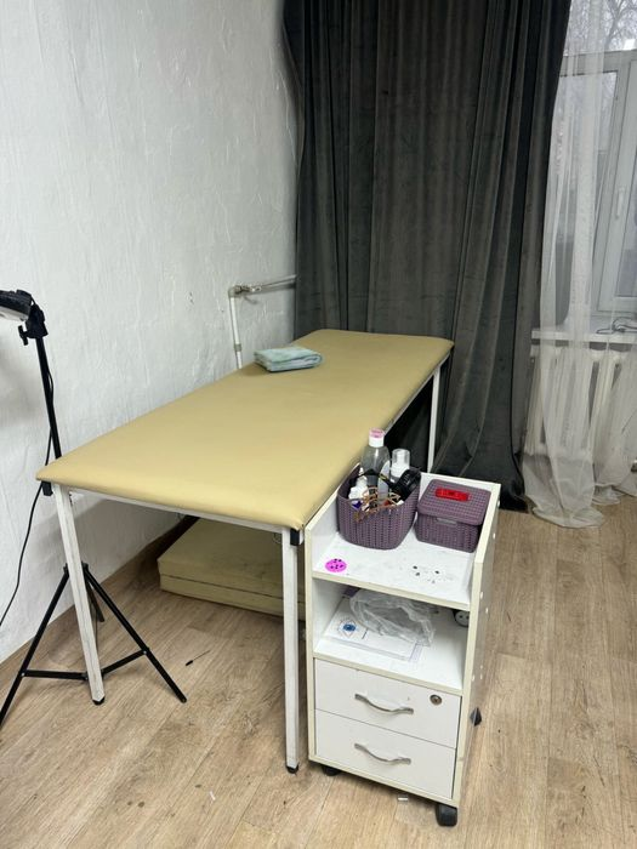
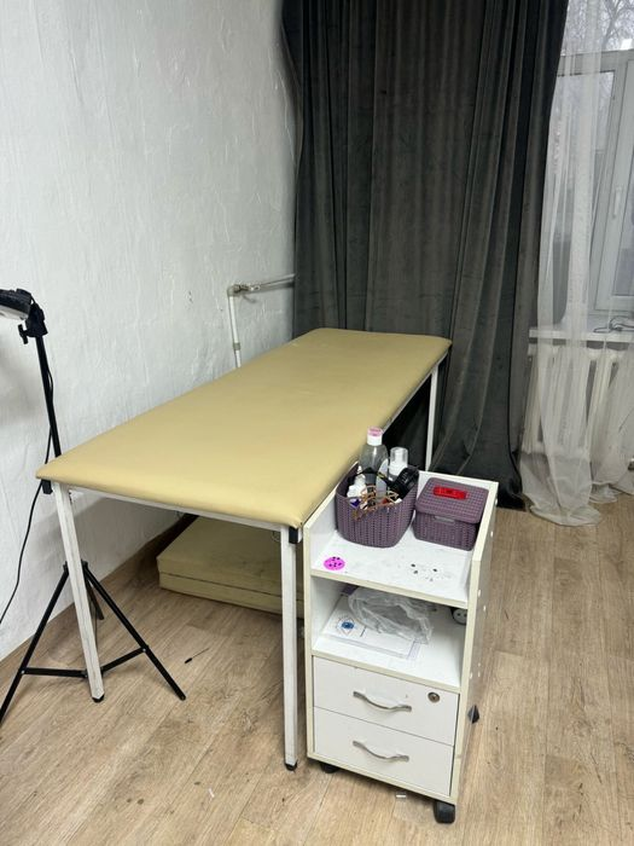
- towel [251,346,324,372]
